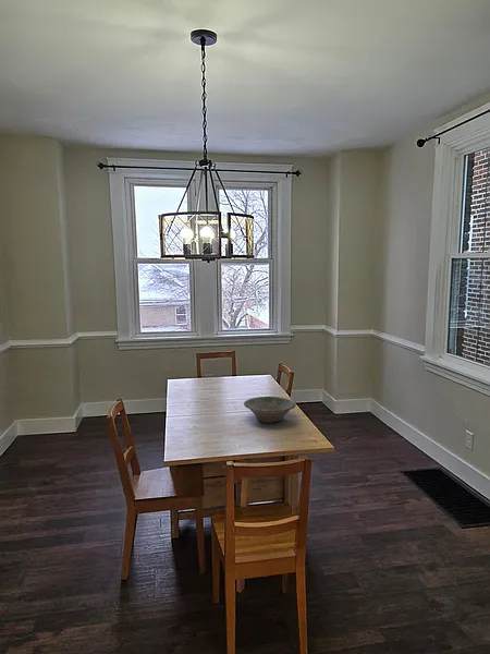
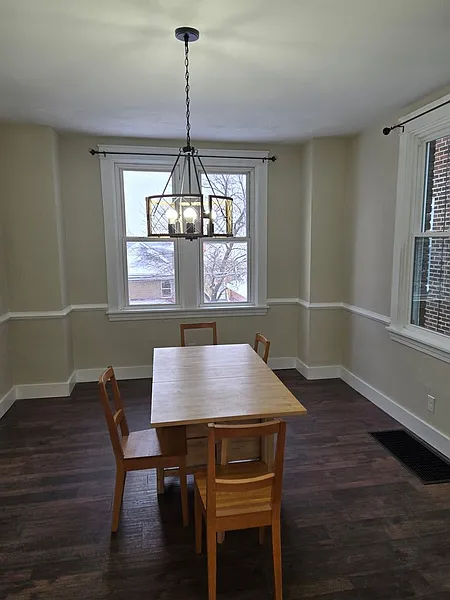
- bowl [243,396,297,424]
